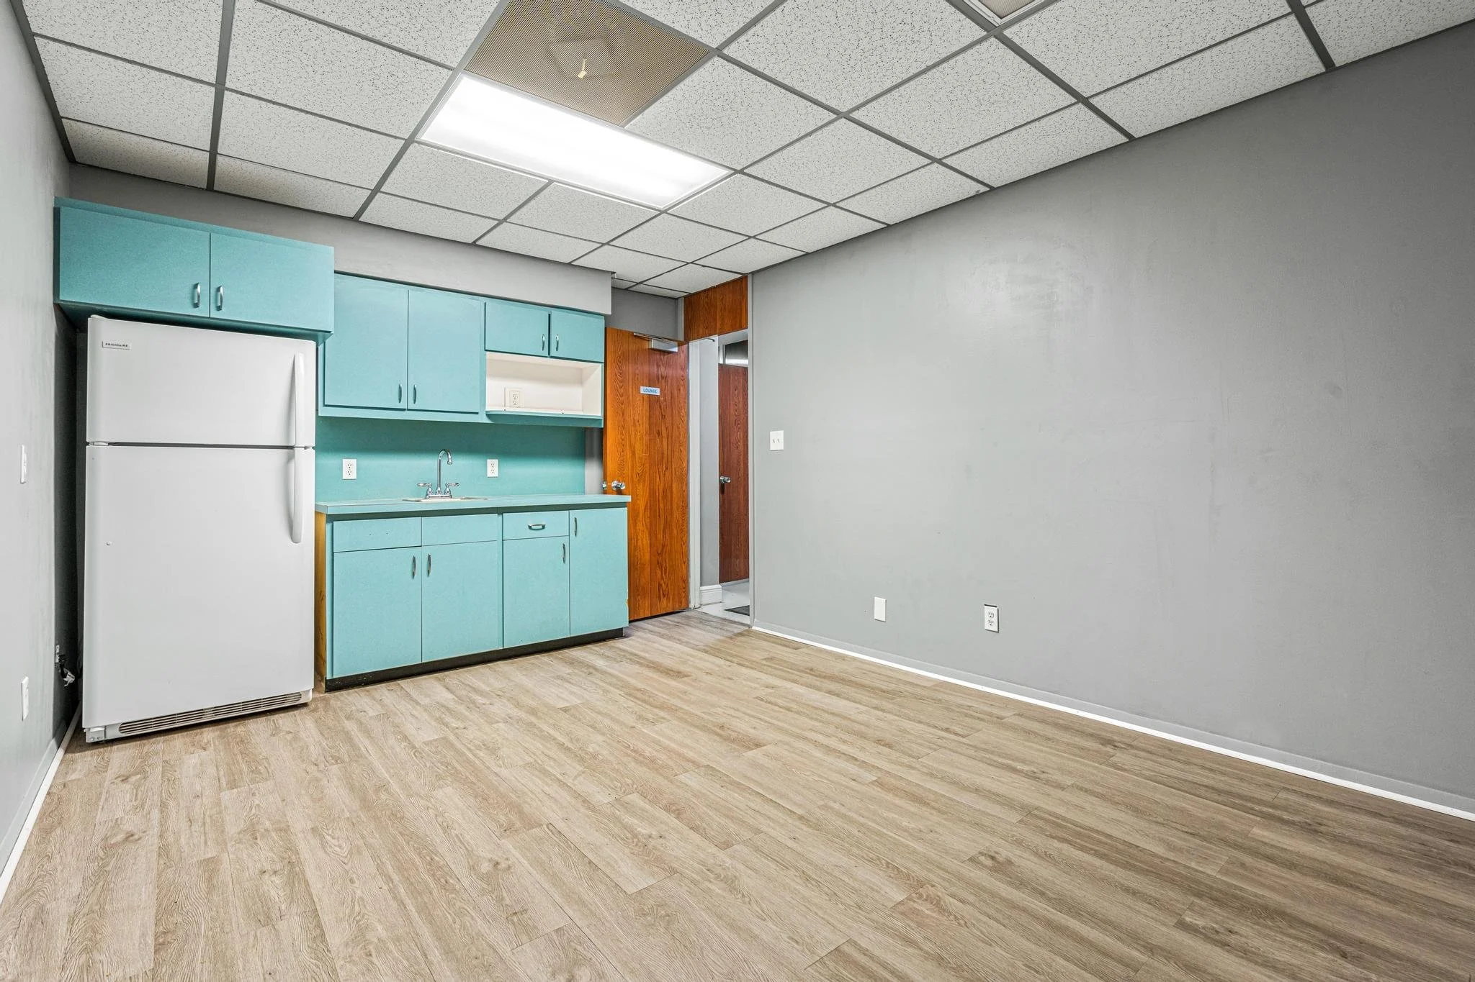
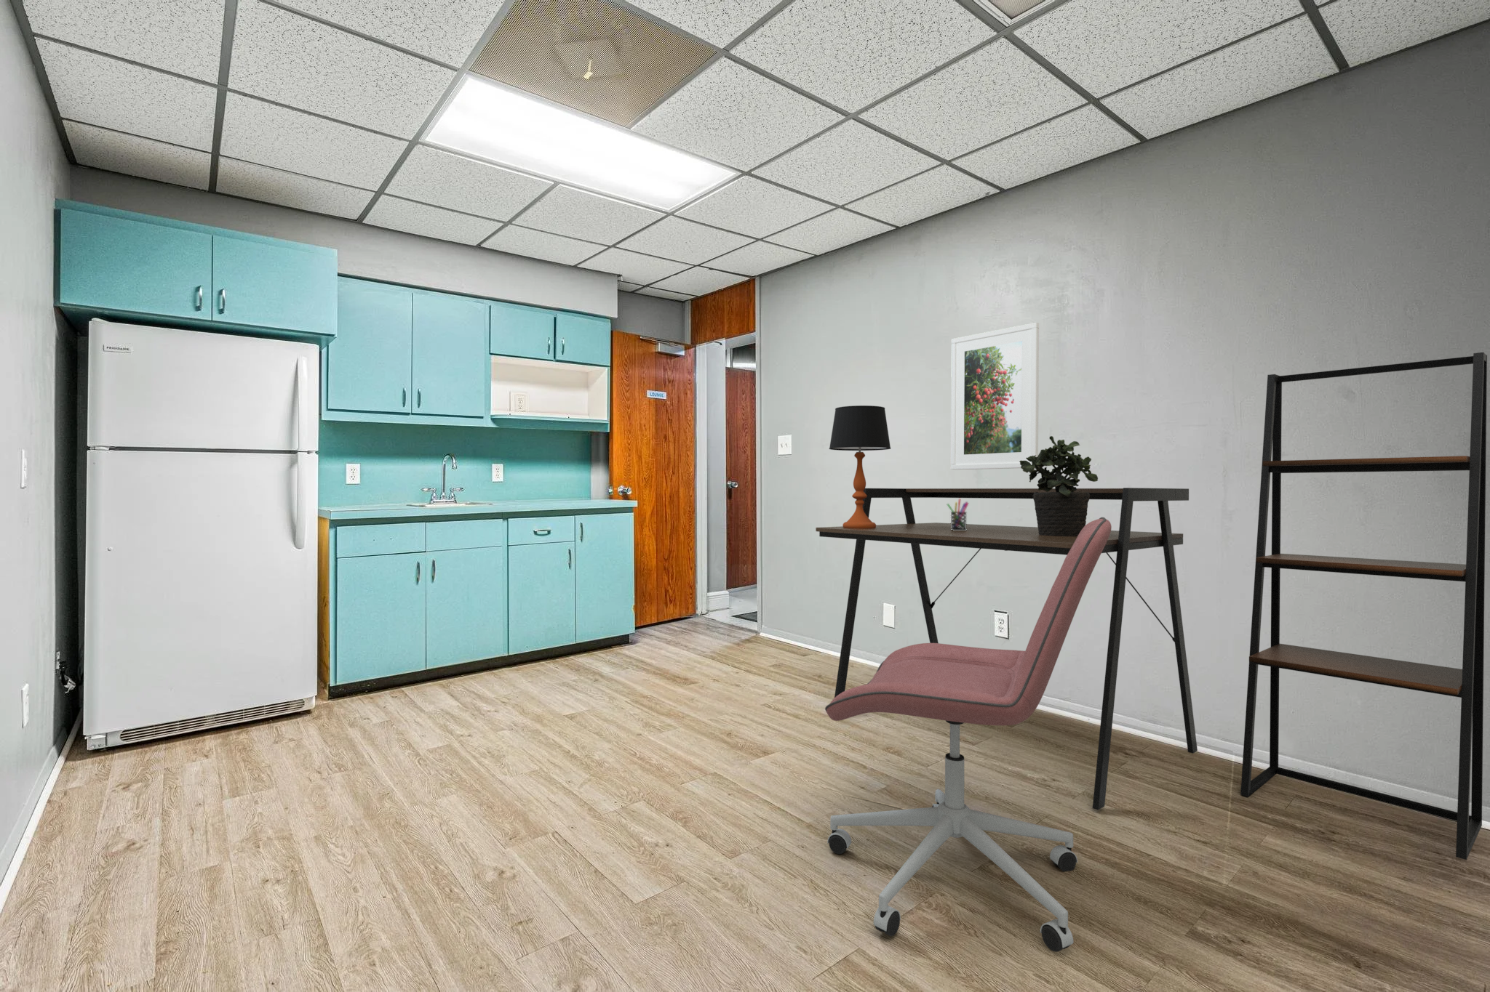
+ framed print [950,322,1039,471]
+ table lamp [829,405,892,528]
+ office chair [824,517,1112,953]
+ pen holder [946,498,969,530]
+ potted plant [1020,435,1099,536]
+ shelving unit [1240,352,1488,860]
+ desk [815,487,1199,812]
